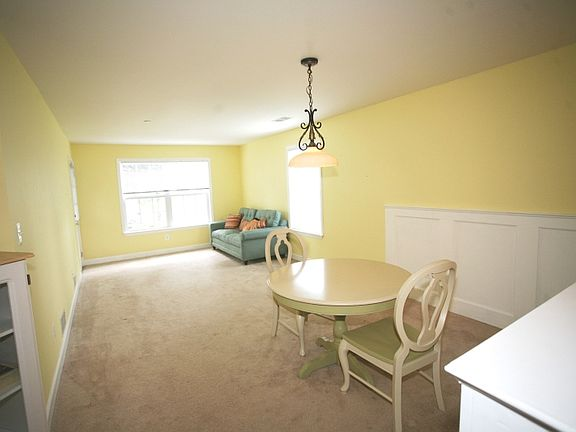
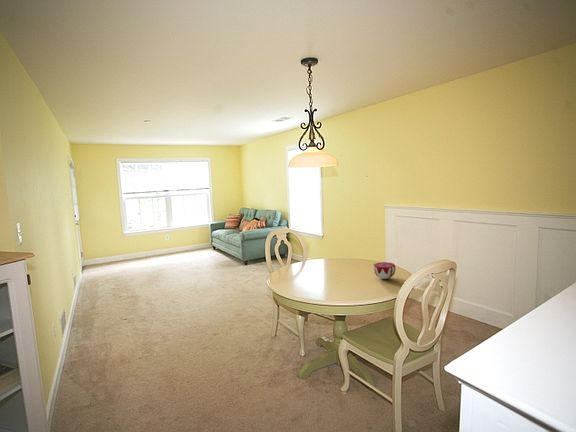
+ decorative bowl [373,261,397,280]
